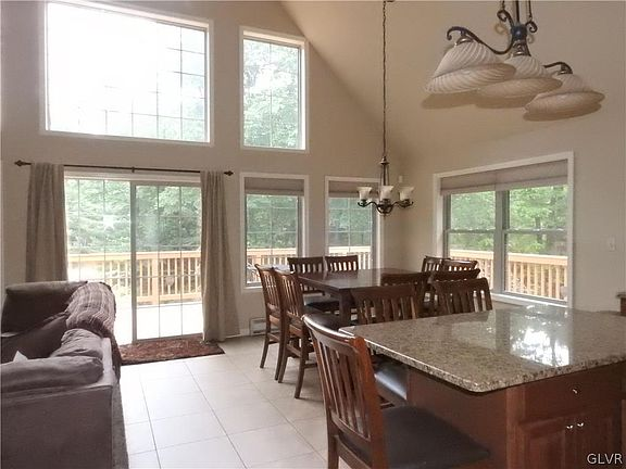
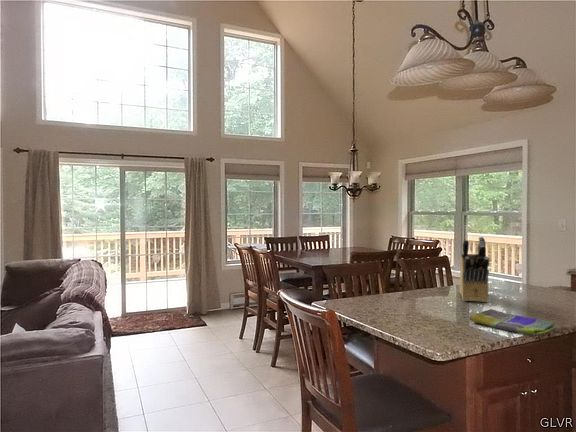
+ dish towel [469,308,558,336]
+ knife block [459,236,490,303]
